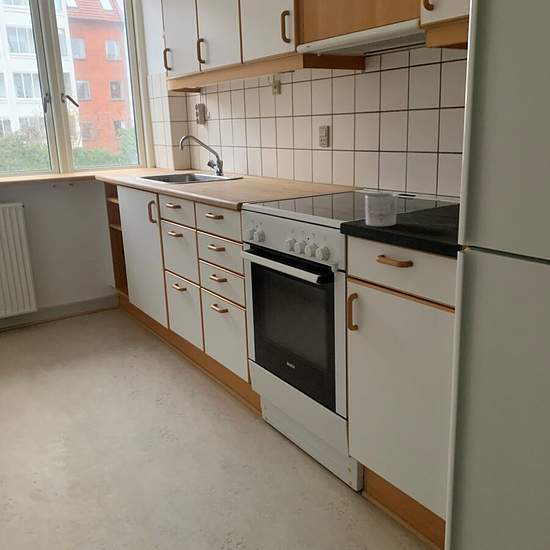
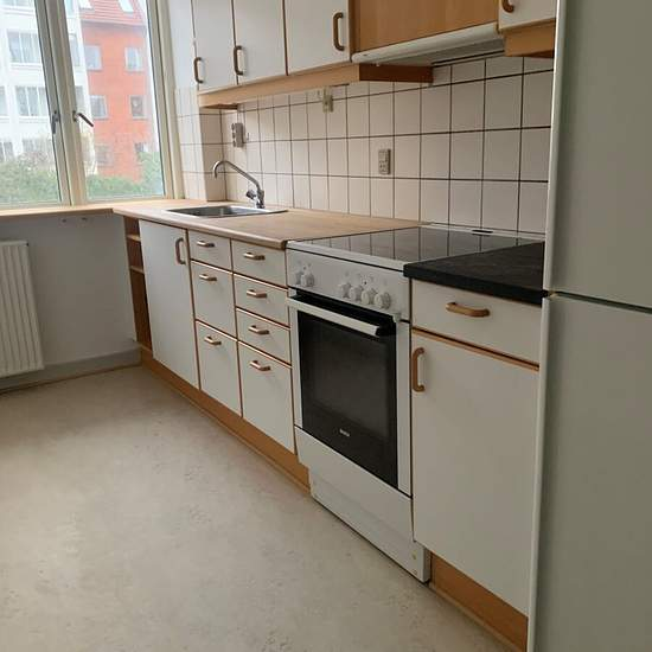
- mug [364,191,398,227]
